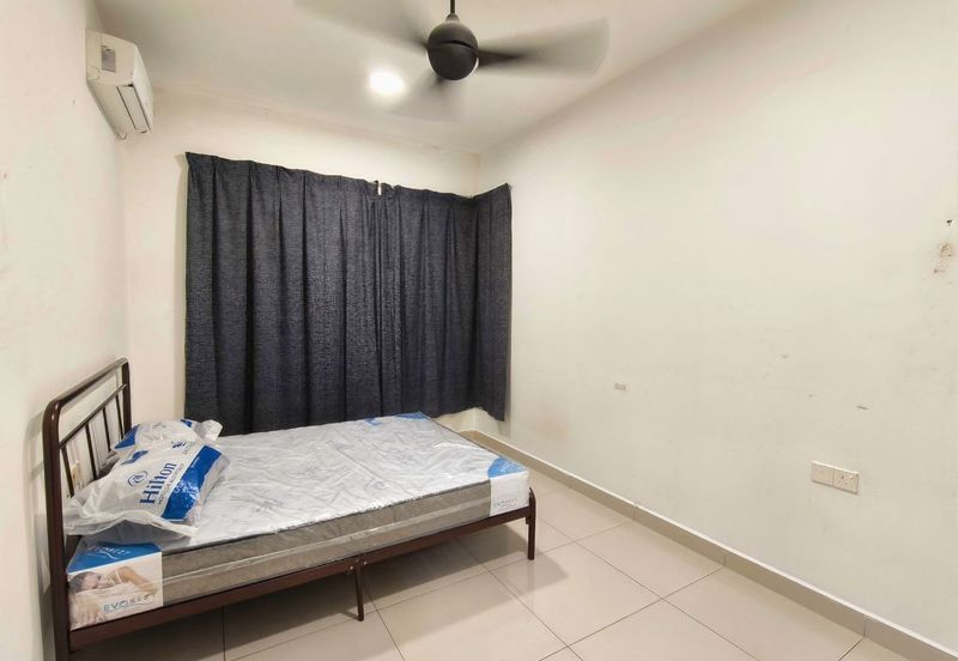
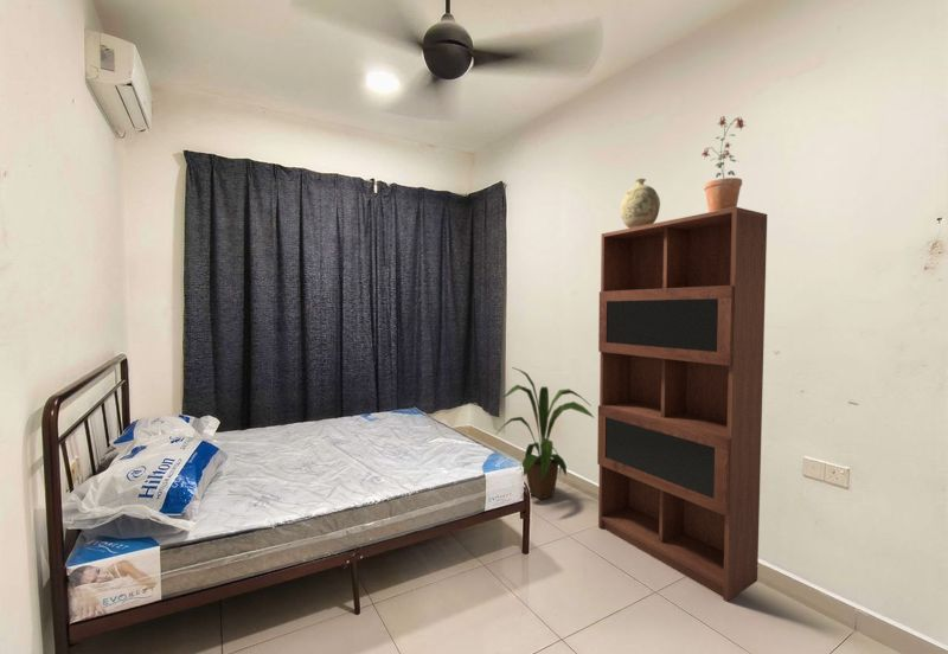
+ house plant [494,366,595,501]
+ potted plant [700,115,747,213]
+ decorative vase [620,178,661,229]
+ bookcase [596,206,768,602]
